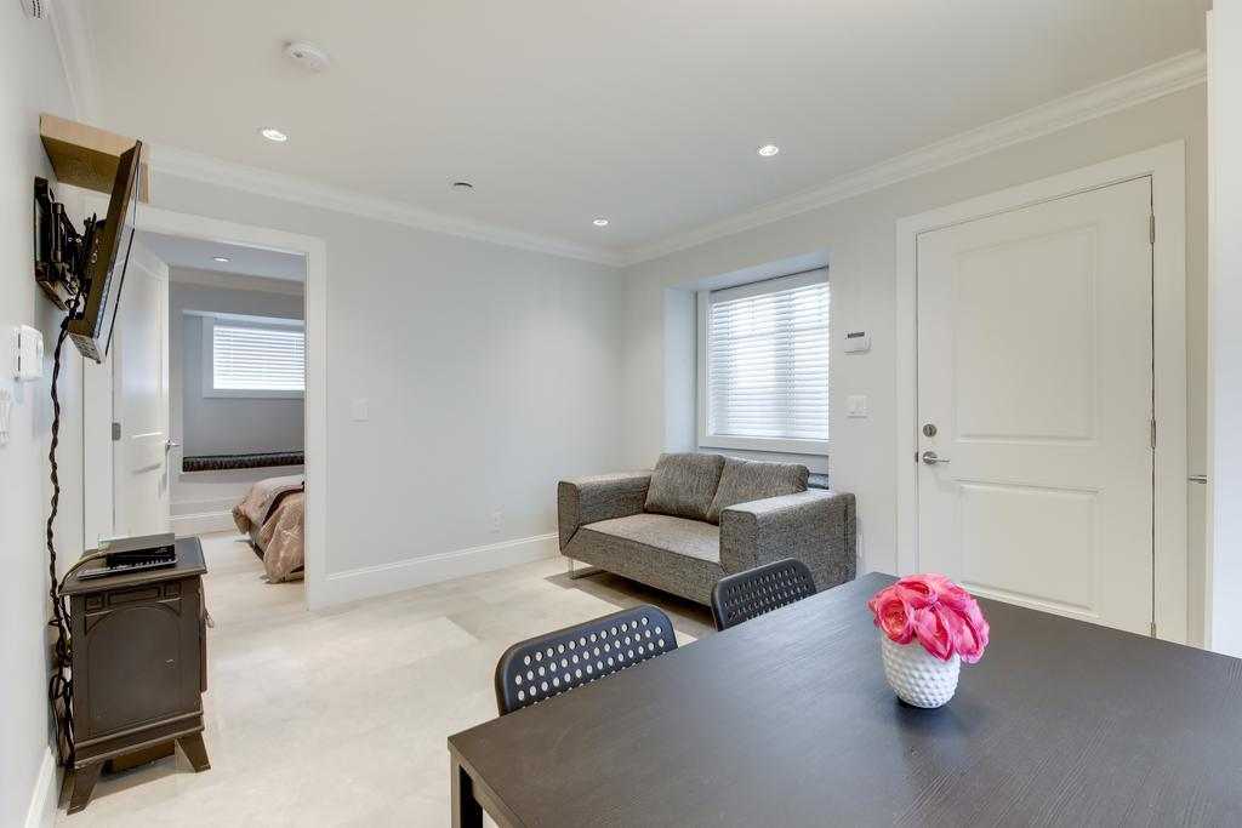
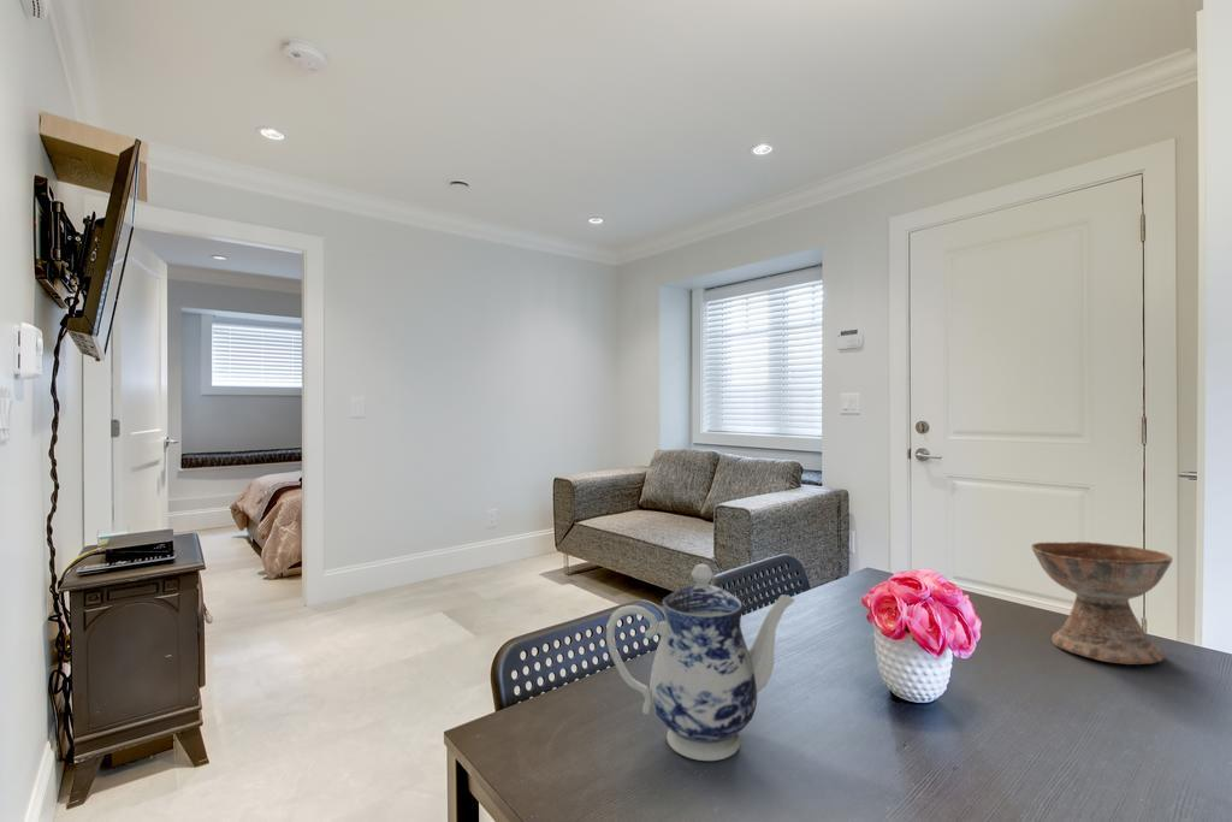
+ teapot [605,563,796,762]
+ ceramic bowl [1030,540,1173,666]
